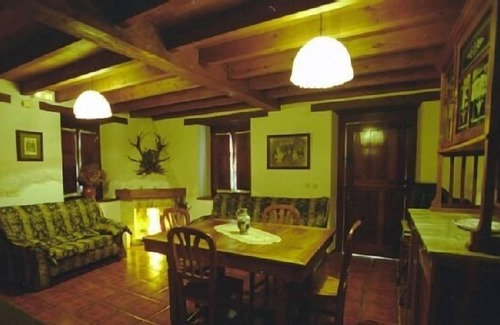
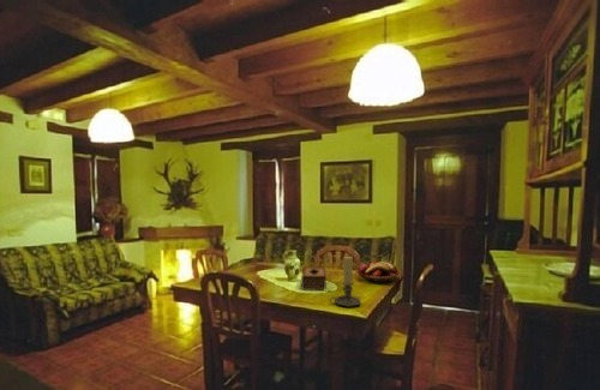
+ tissue box [300,265,328,292]
+ fruit basket [355,260,403,284]
+ candle holder [329,256,362,308]
